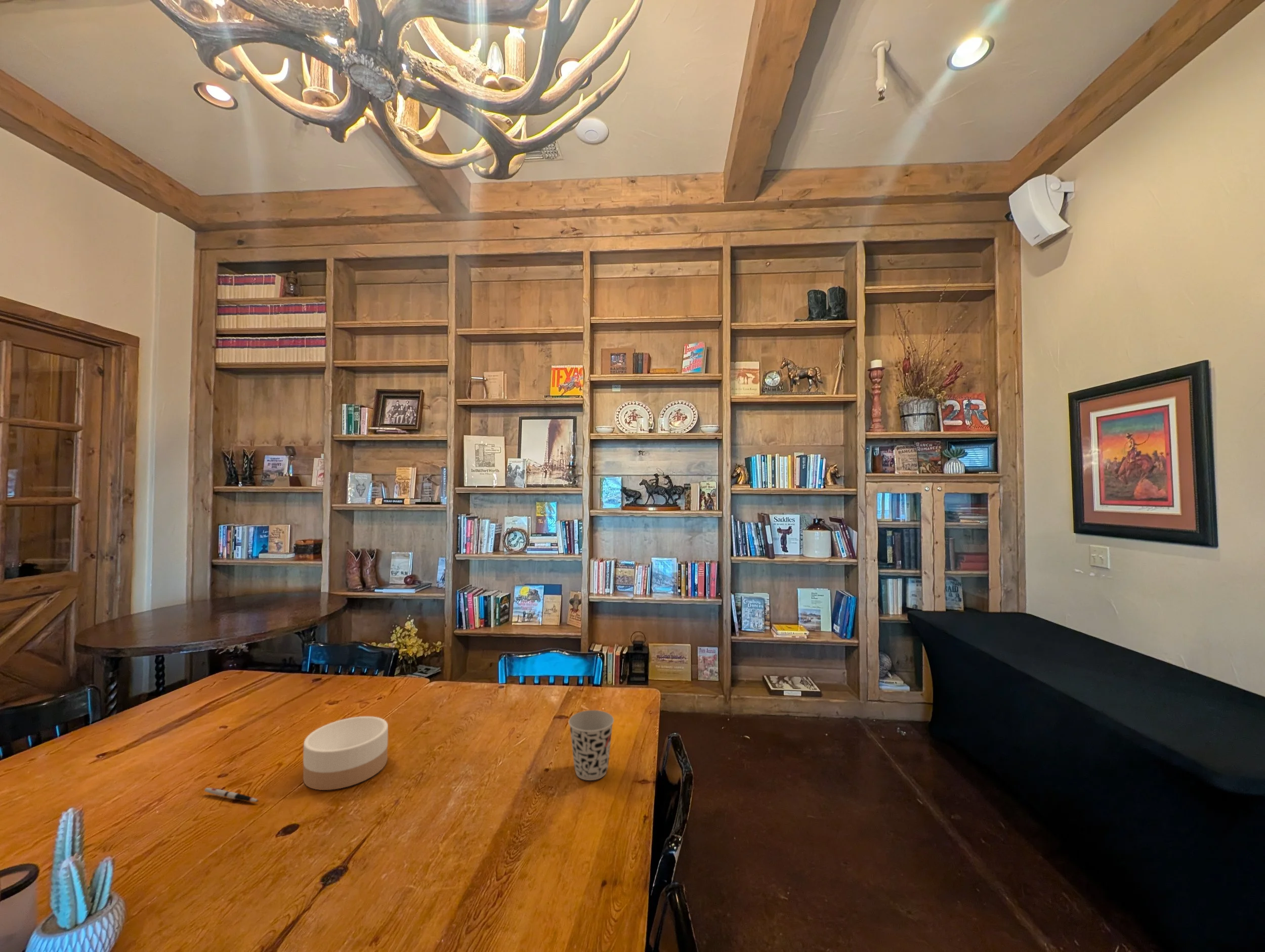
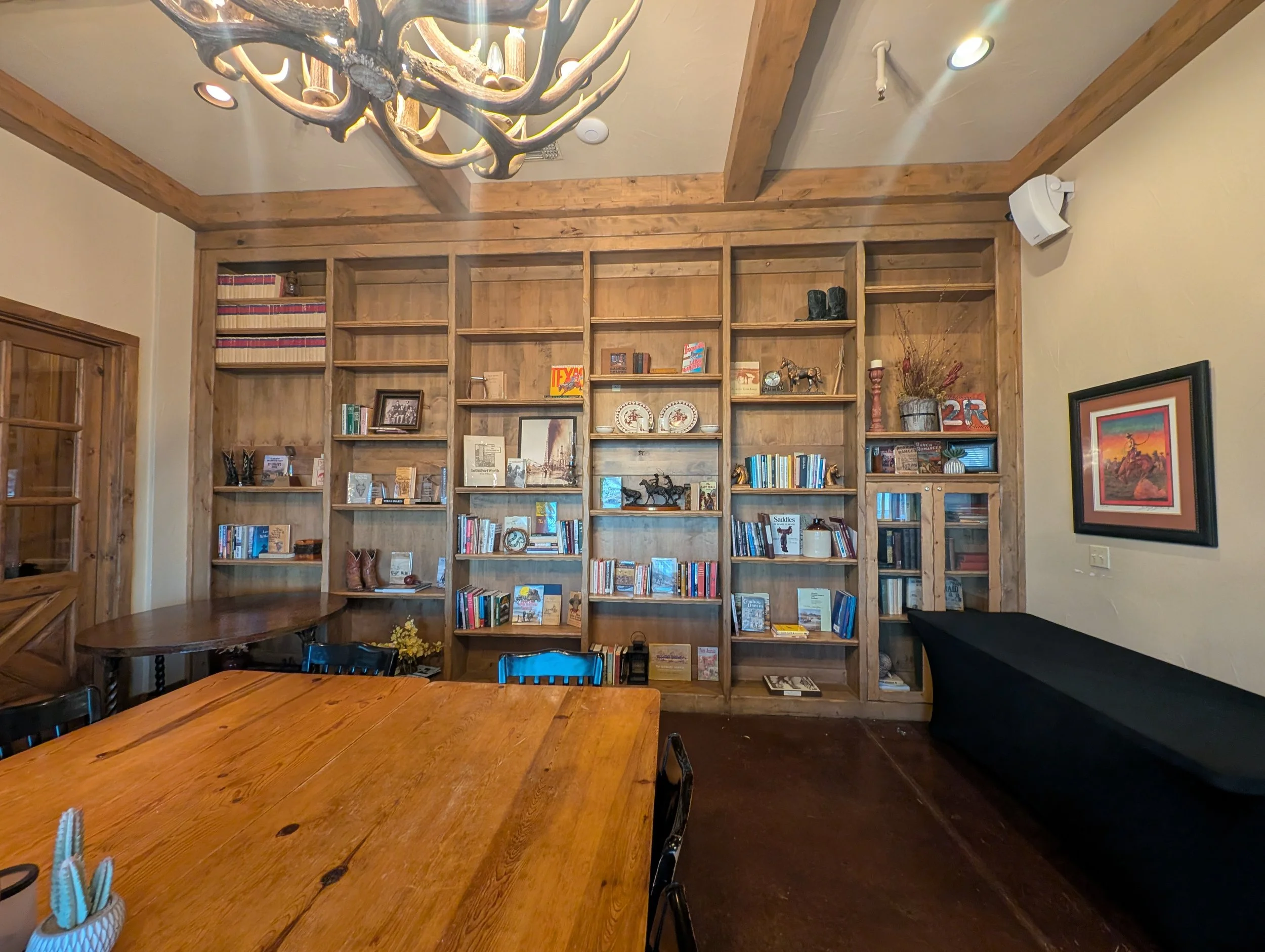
- pen [204,787,259,802]
- bowl [303,716,389,791]
- cup [568,710,614,781]
